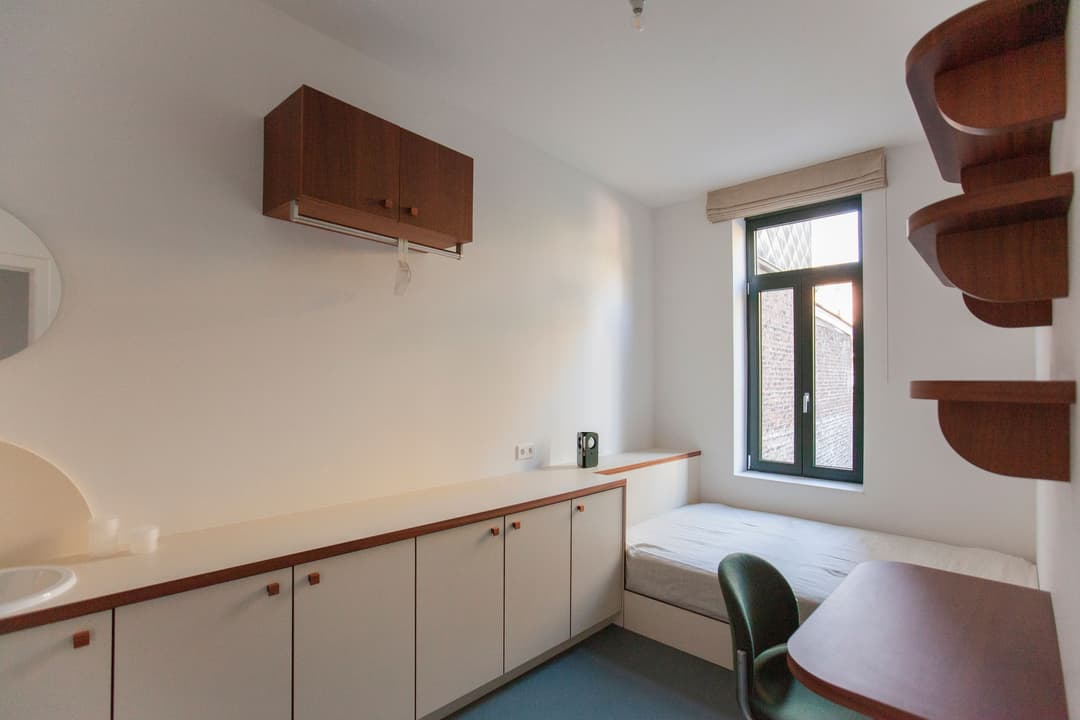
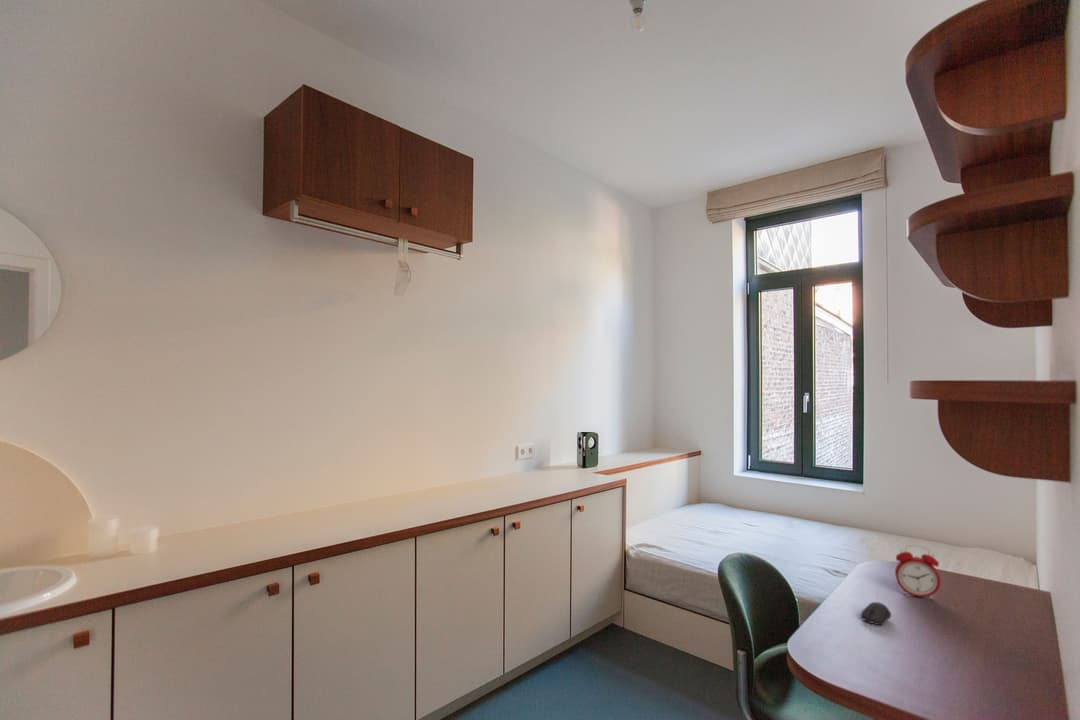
+ alarm clock [894,544,942,600]
+ computer mouse [860,601,892,626]
